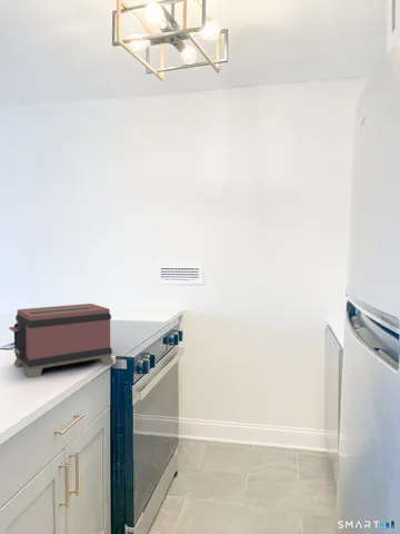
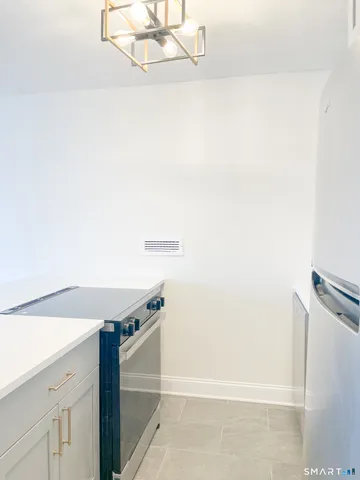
- toaster [8,303,114,379]
